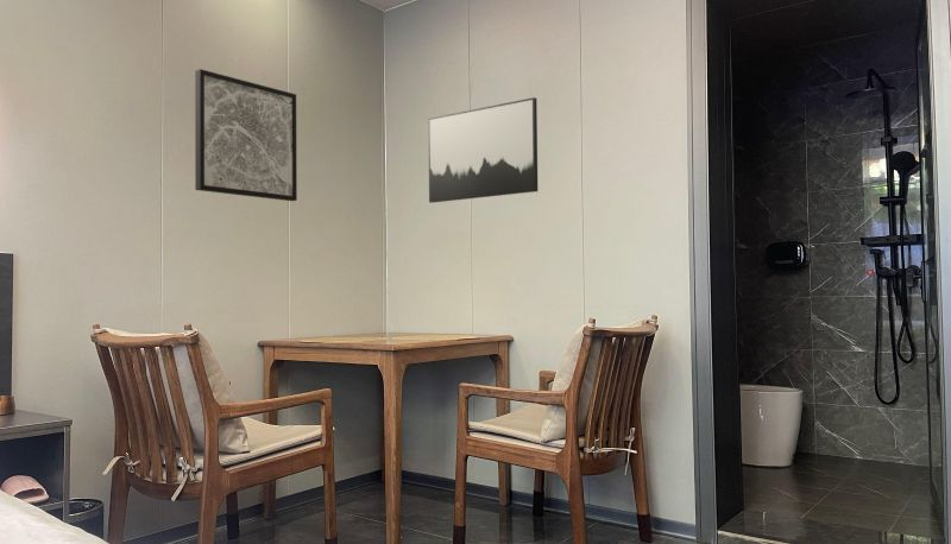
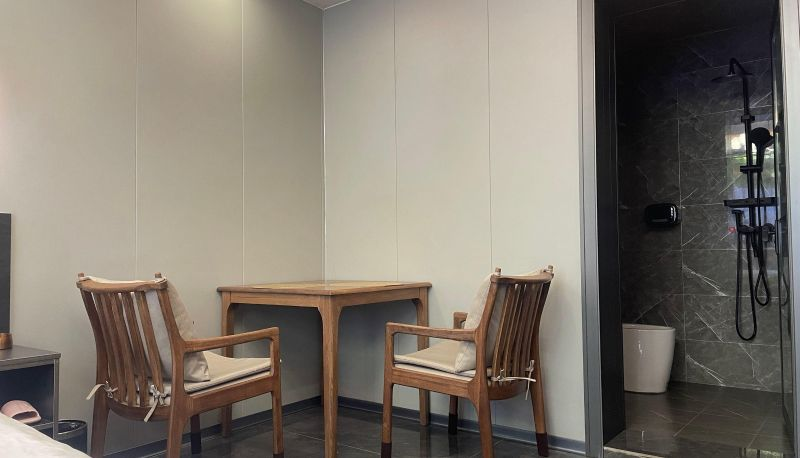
- wall art [194,68,298,202]
- wall art [427,96,539,204]
